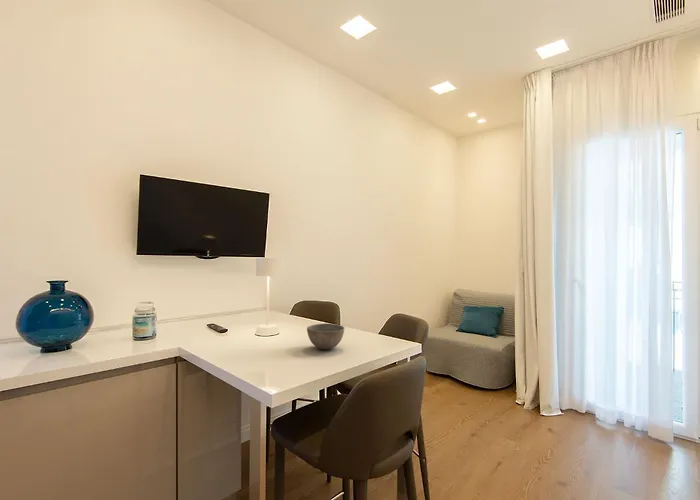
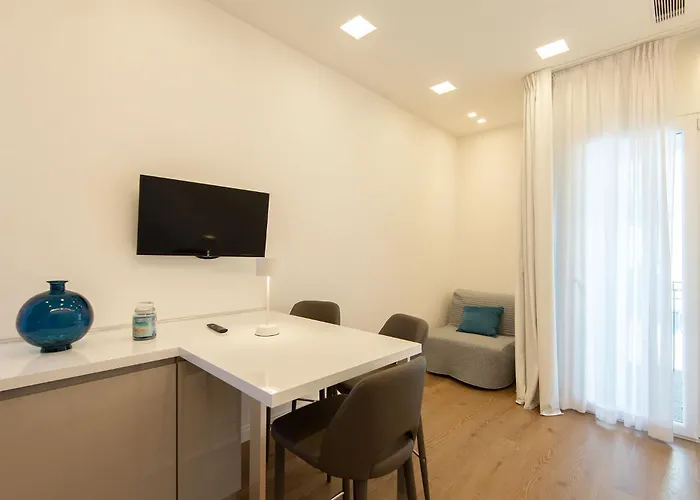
- bowl [306,322,345,350]
